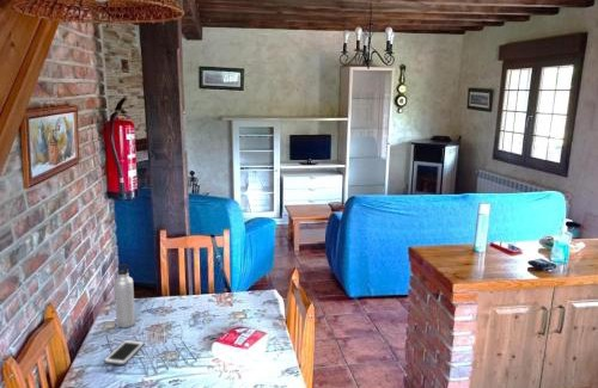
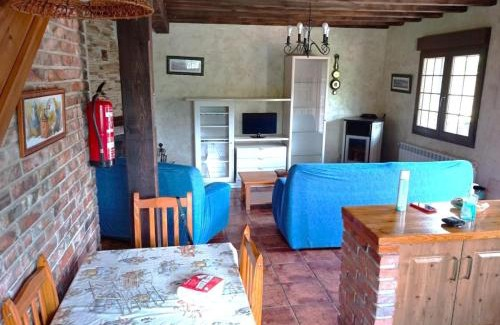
- cell phone [103,339,146,367]
- water bottle [114,263,136,328]
